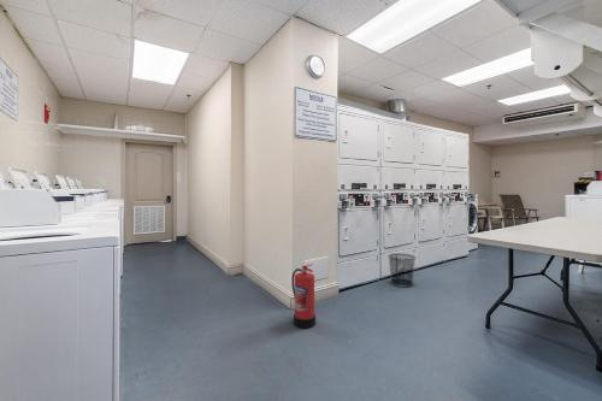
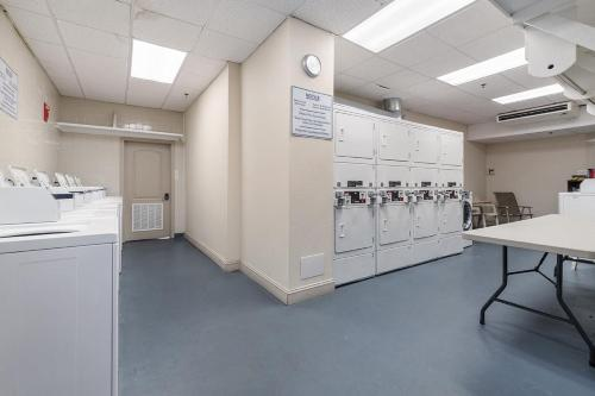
- waste bin [386,253,417,288]
- fire extinguisher [290,263,317,329]
